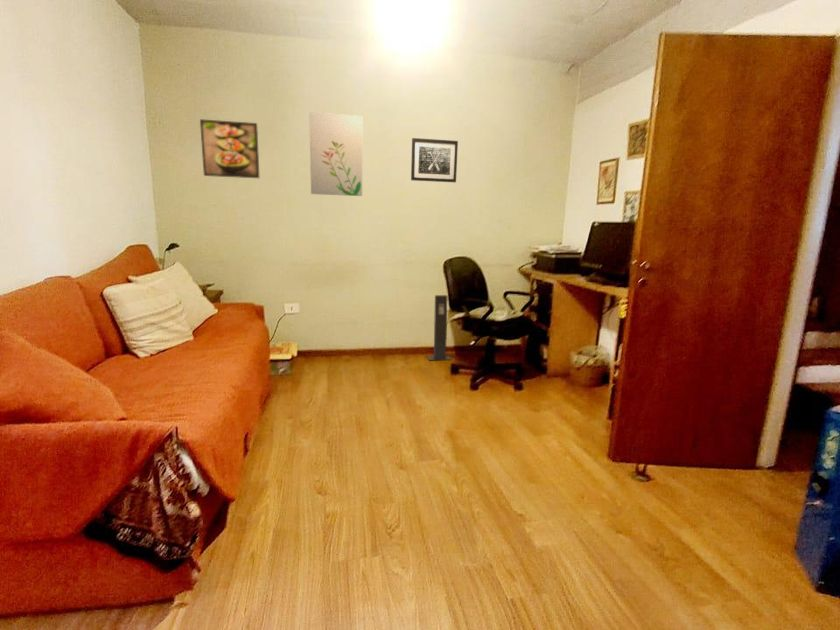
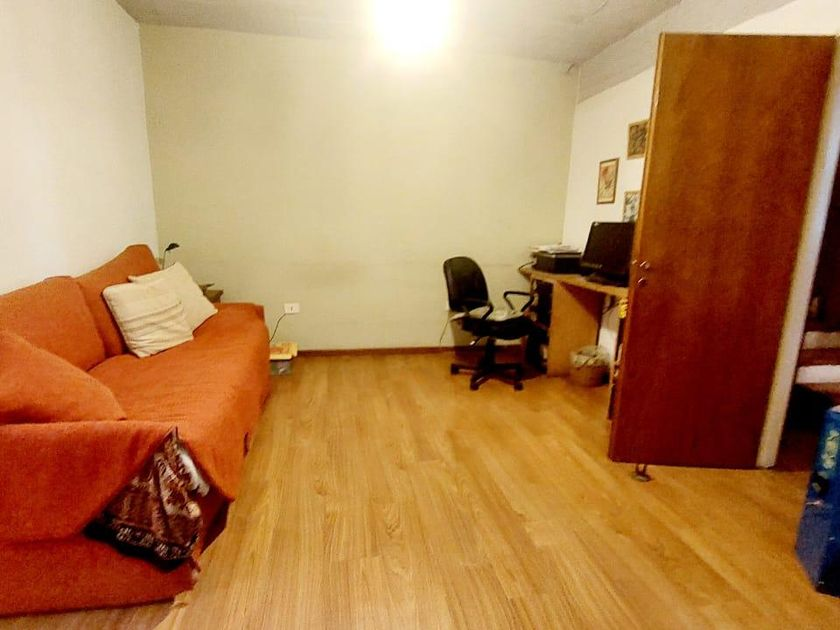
- speaker [426,294,453,361]
- wall art [410,137,459,183]
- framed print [199,118,261,179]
- wall art [308,111,363,197]
